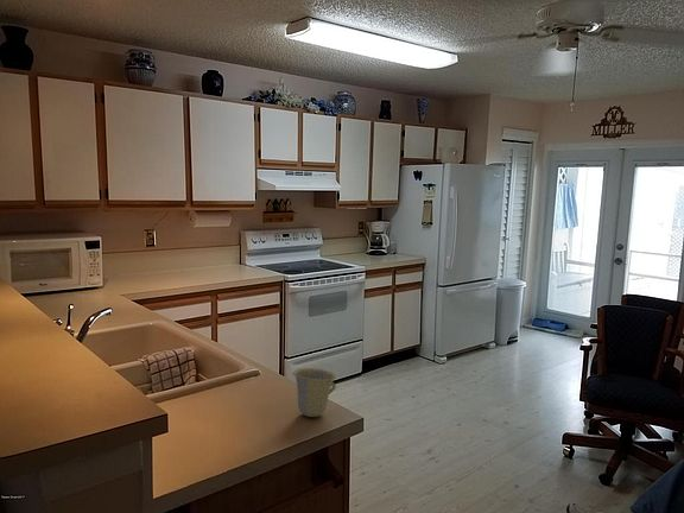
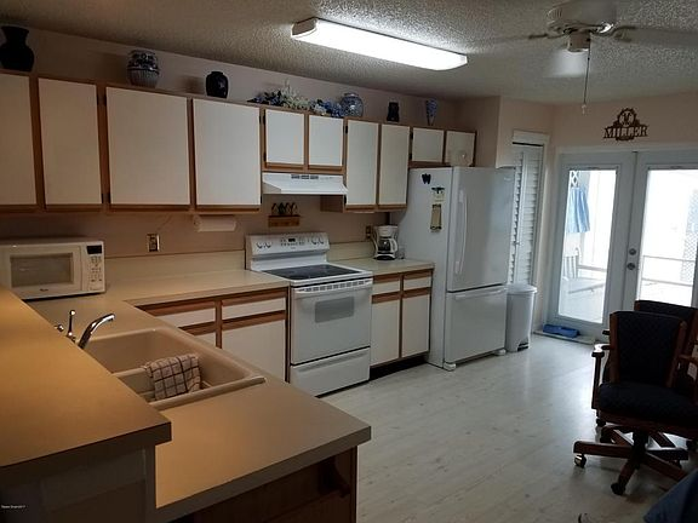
- cup [292,367,337,418]
